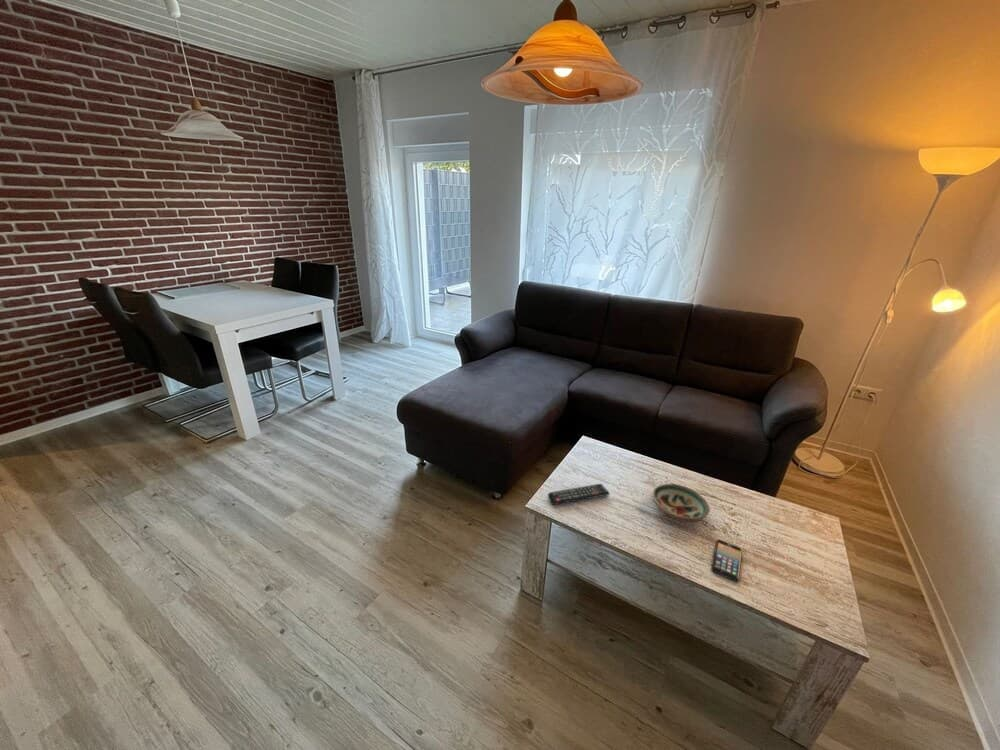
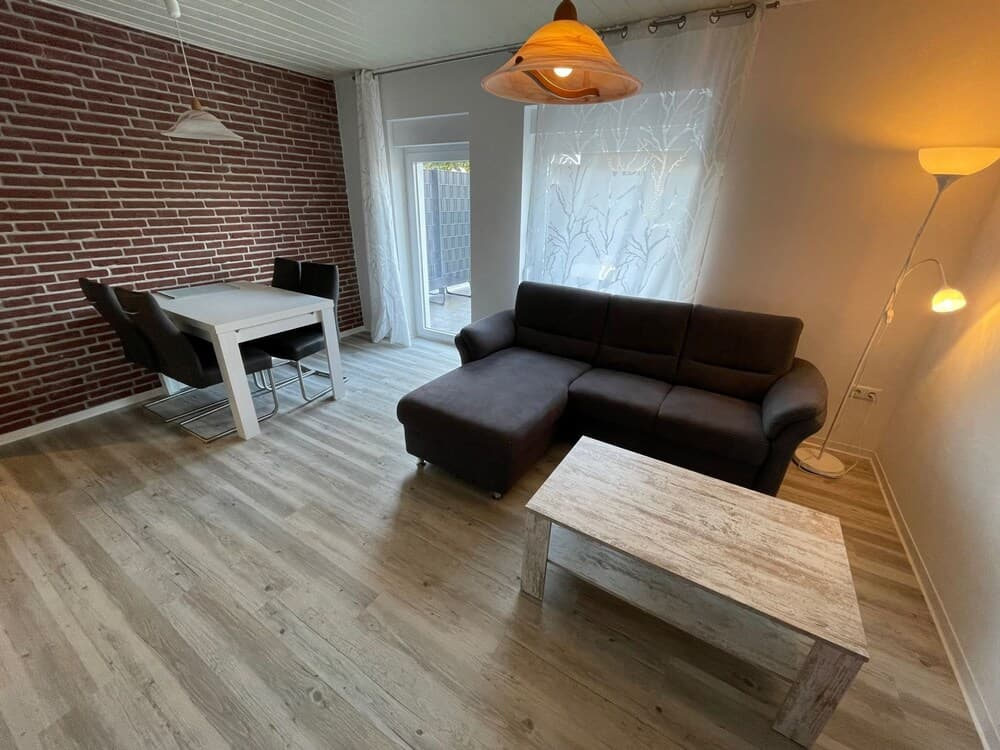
- decorative bowl [652,483,711,523]
- smartphone [710,539,743,583]
- remote control [547,483,611,506]
